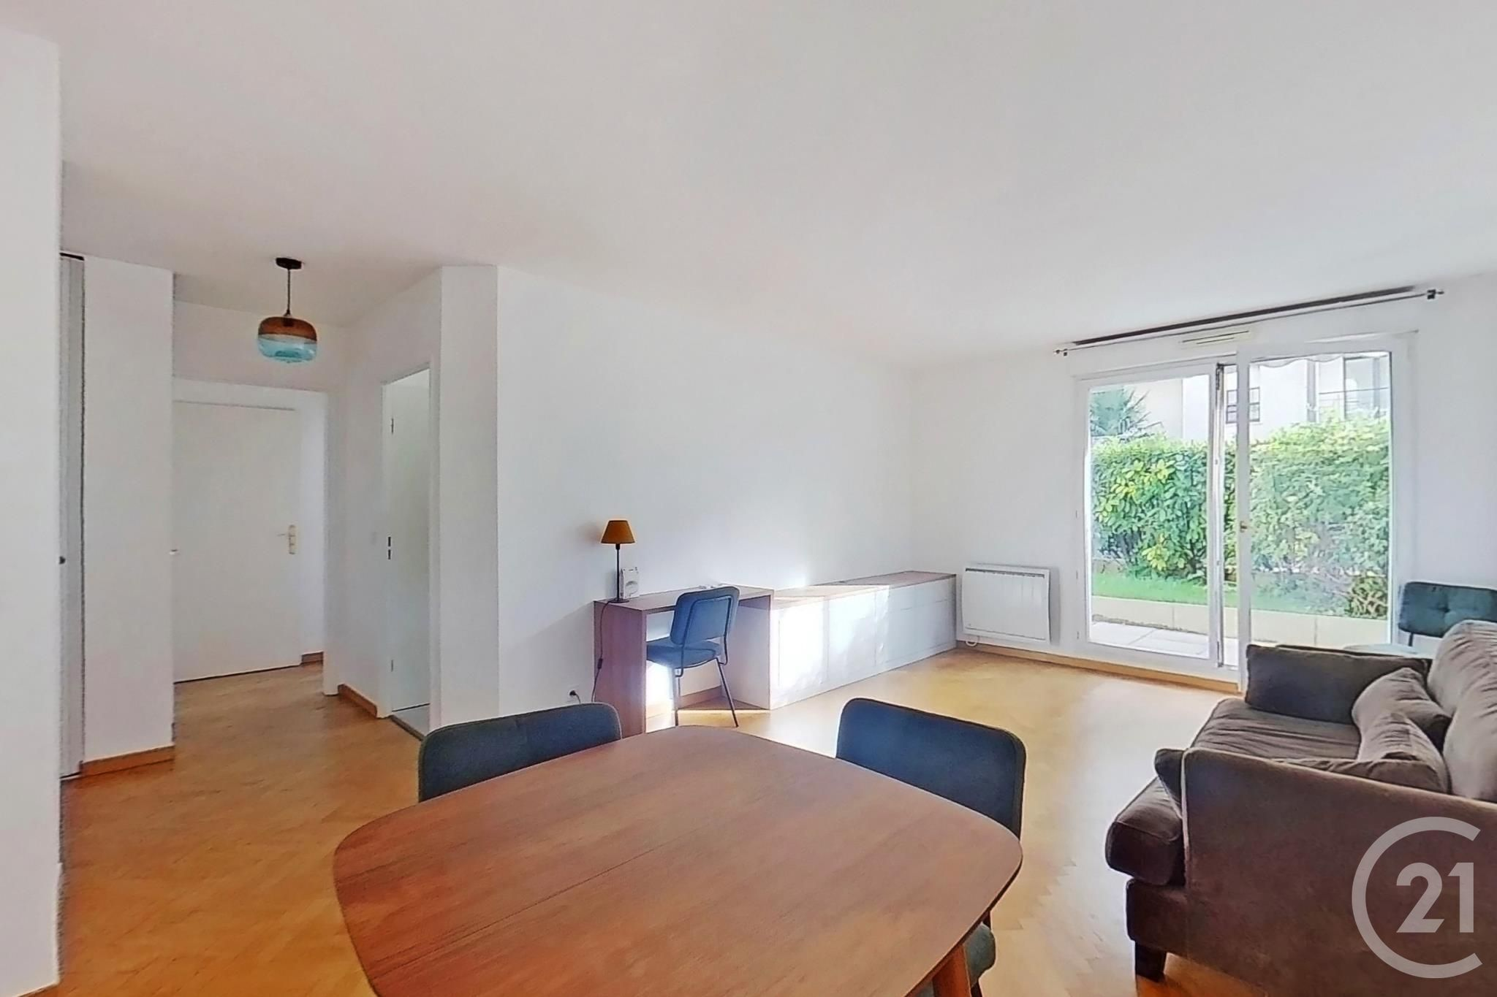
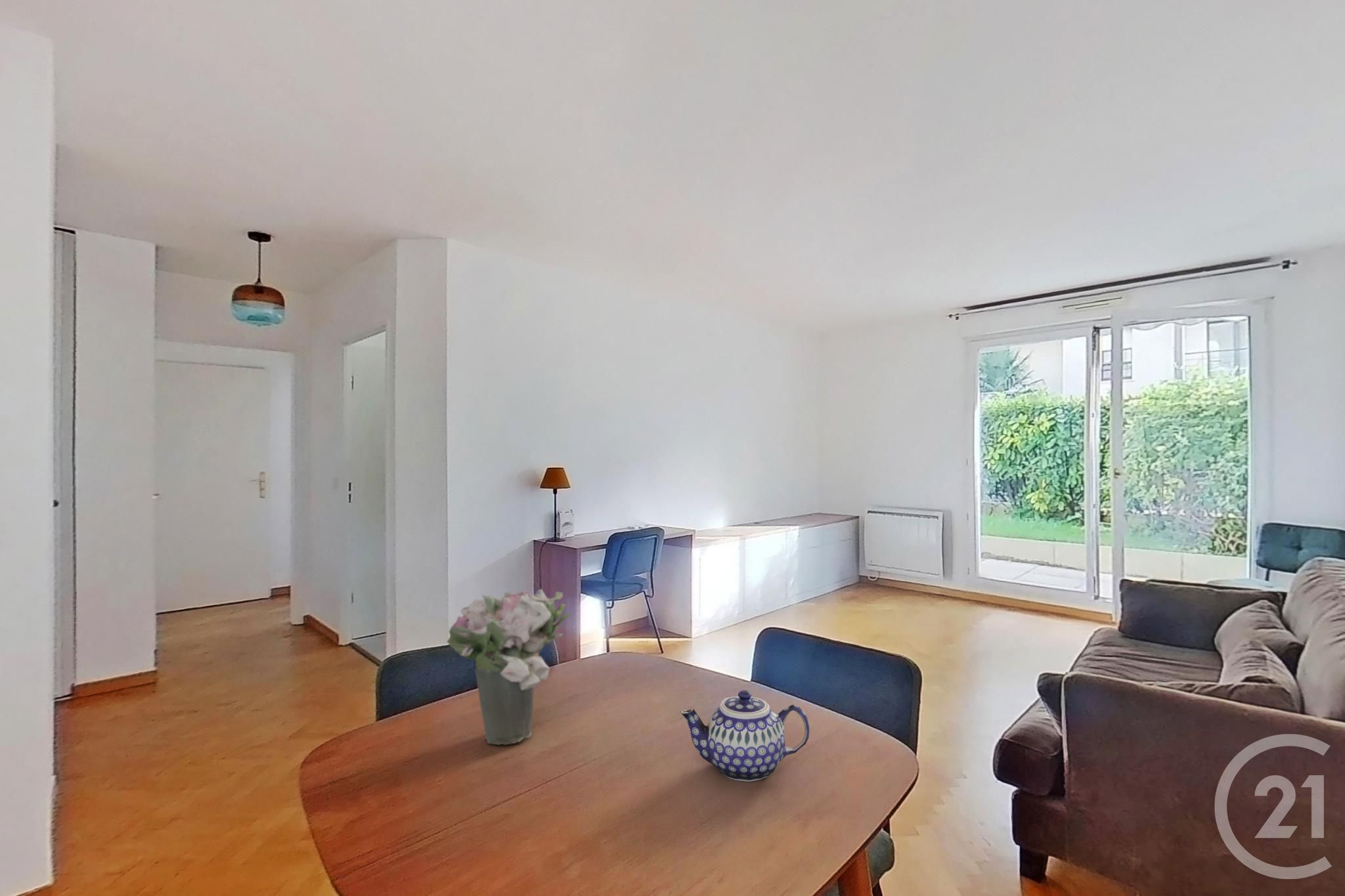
+ teapot [680,689,810,782]
+ flower bouquet [446,589,571,746]
